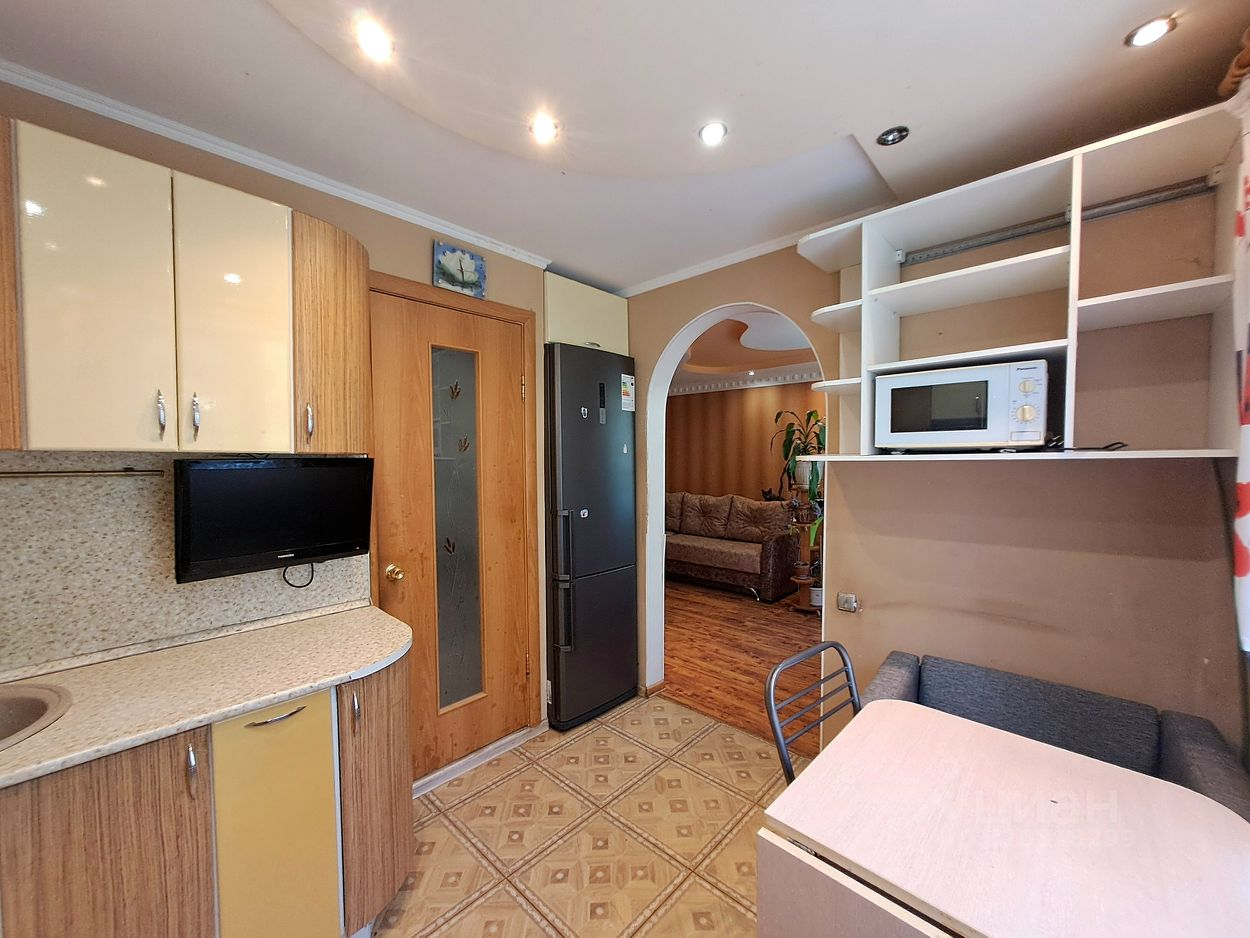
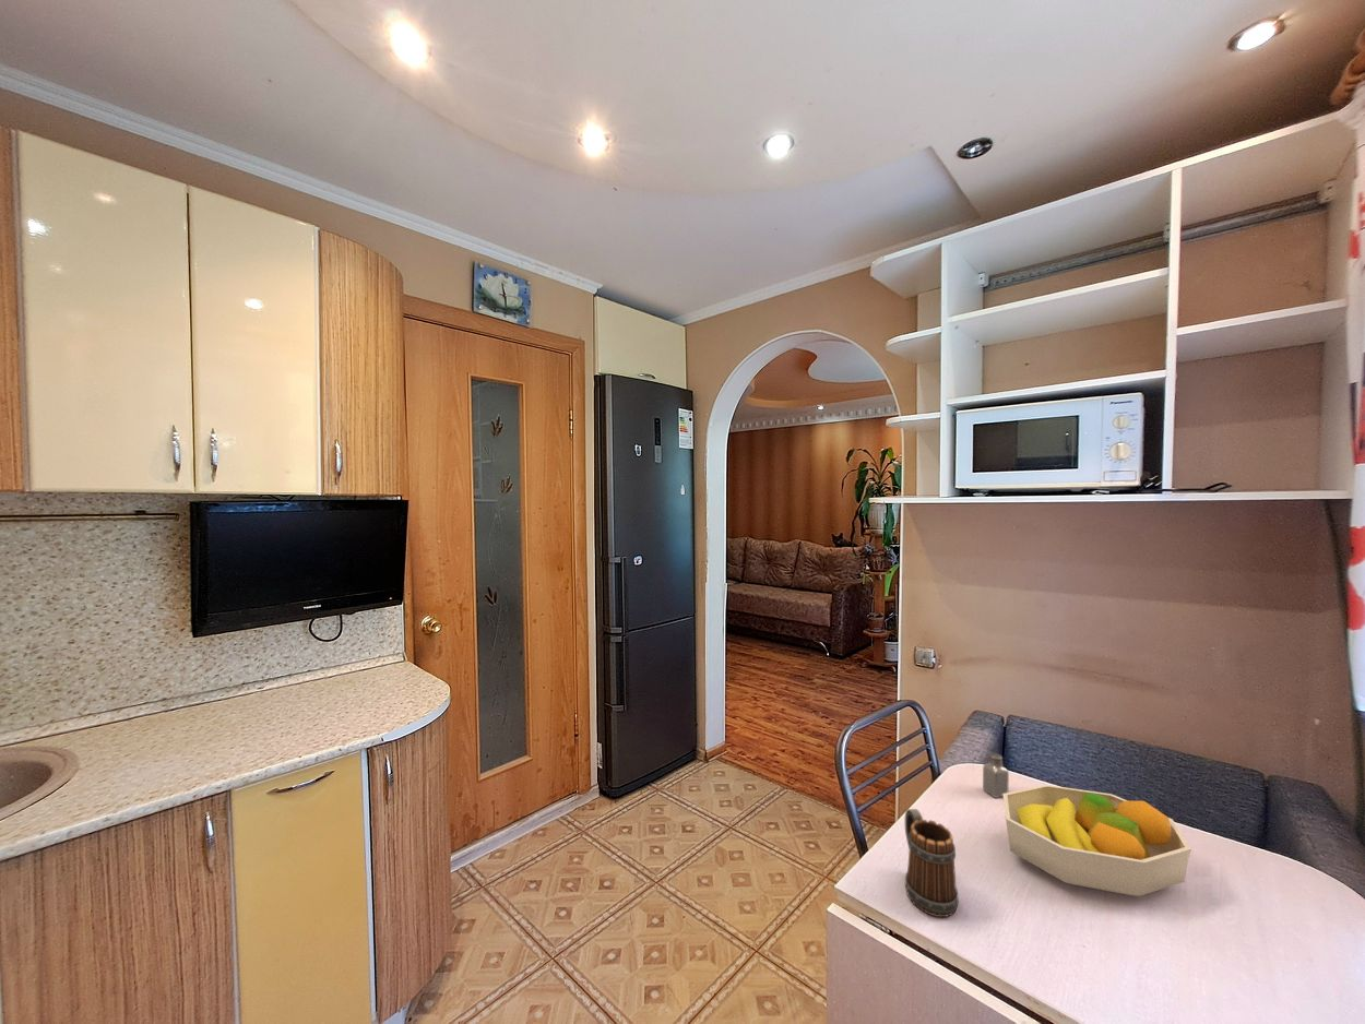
+ mug [904,808,960,918]
+ saltshaker [982,752,1010,799]
+ fruit bowl [1002,784,1192,897]
